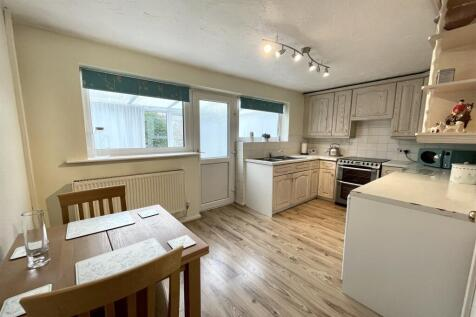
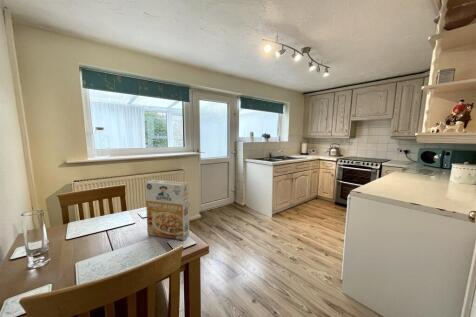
+ cereal box [144,179,190,242]
